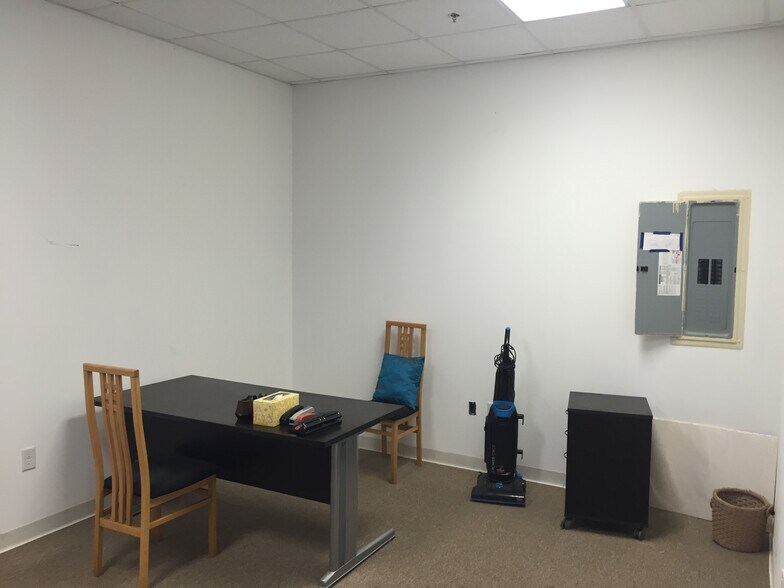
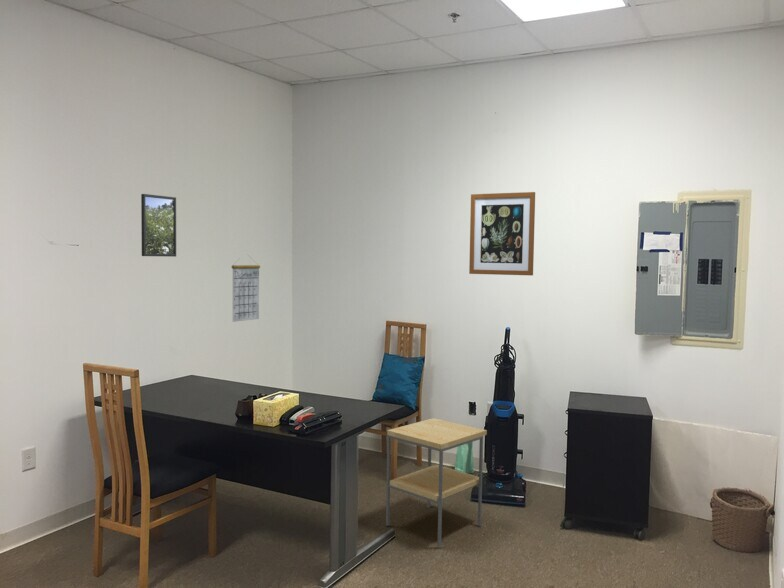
+ vase [454,442,475,474]
+ calendar [231,255,261,323]
+ side table [385,417,488,548]
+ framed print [140,193,177,258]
+ wall art [468,191,536,276]
